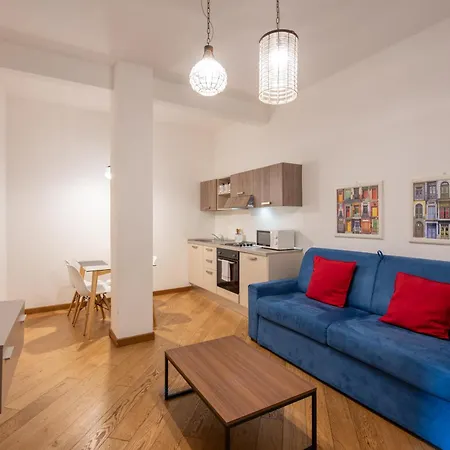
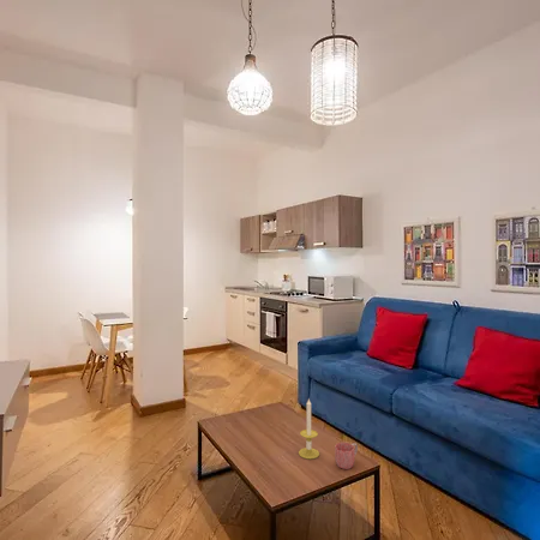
+ mug [334,442,359,470]
+ candle [298,398,320,460]
